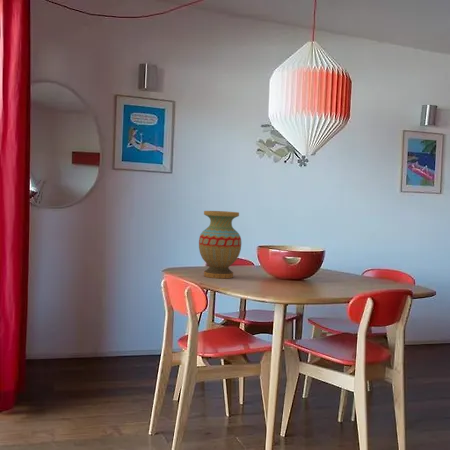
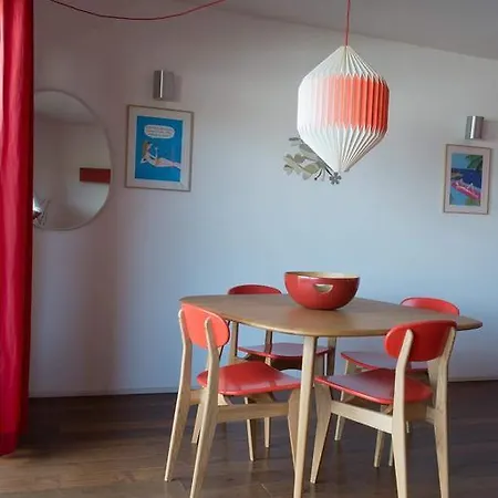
- vase [198,210,242,279]
